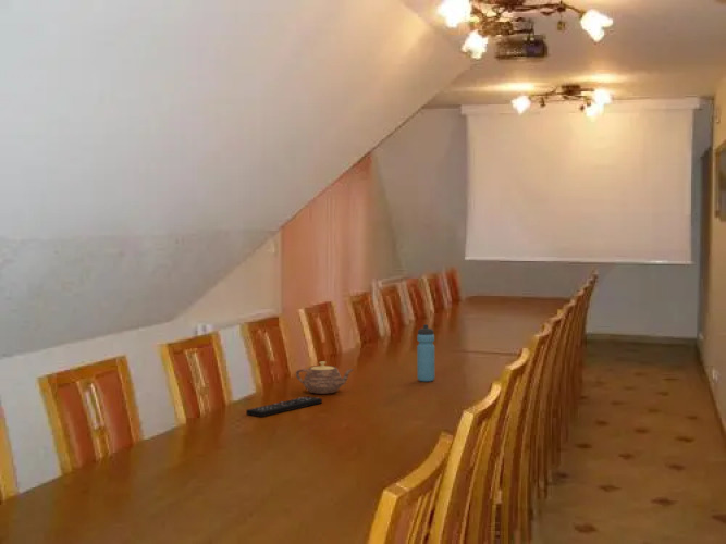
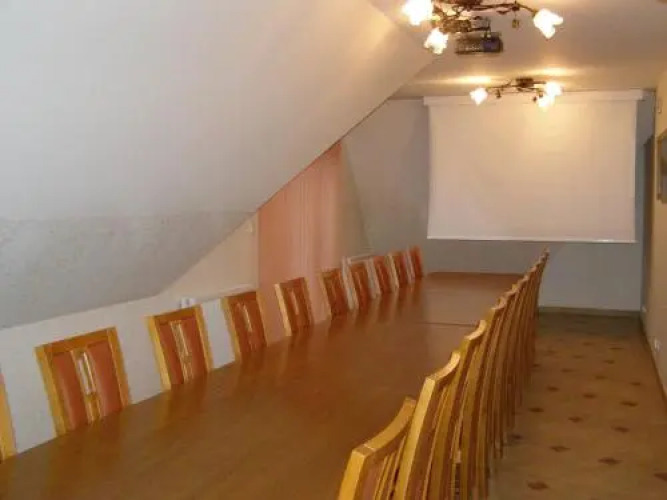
- water bottle [416,323,435,383]
- teapot [295,360,355,395]
- remote control [245,395,323,418]
